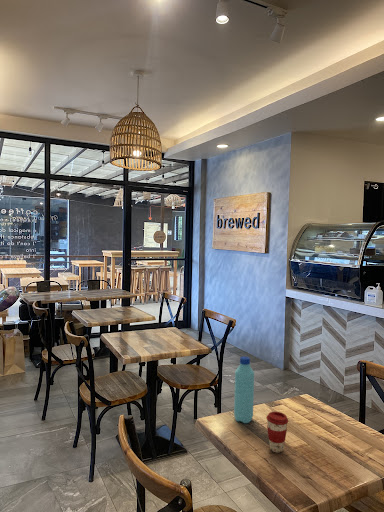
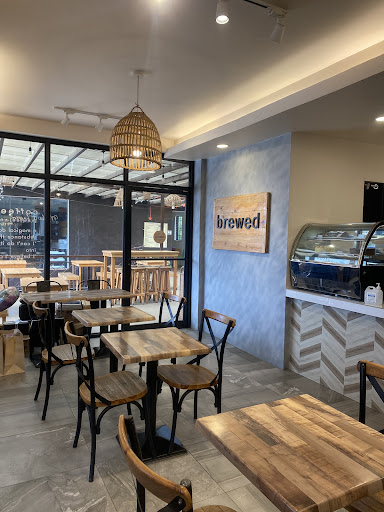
- coffee cup [266,411,289,454]
- water bottle [233,356,255,424]
